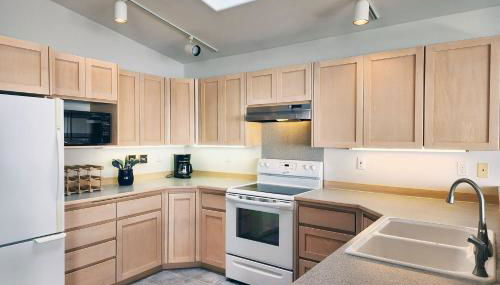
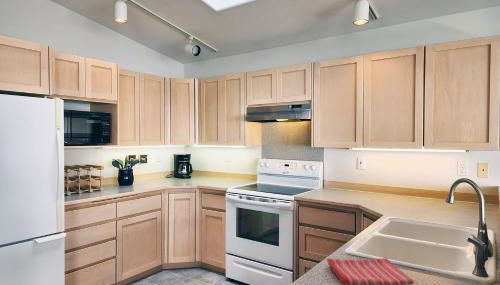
+ dish towel [326,257,415,285]
